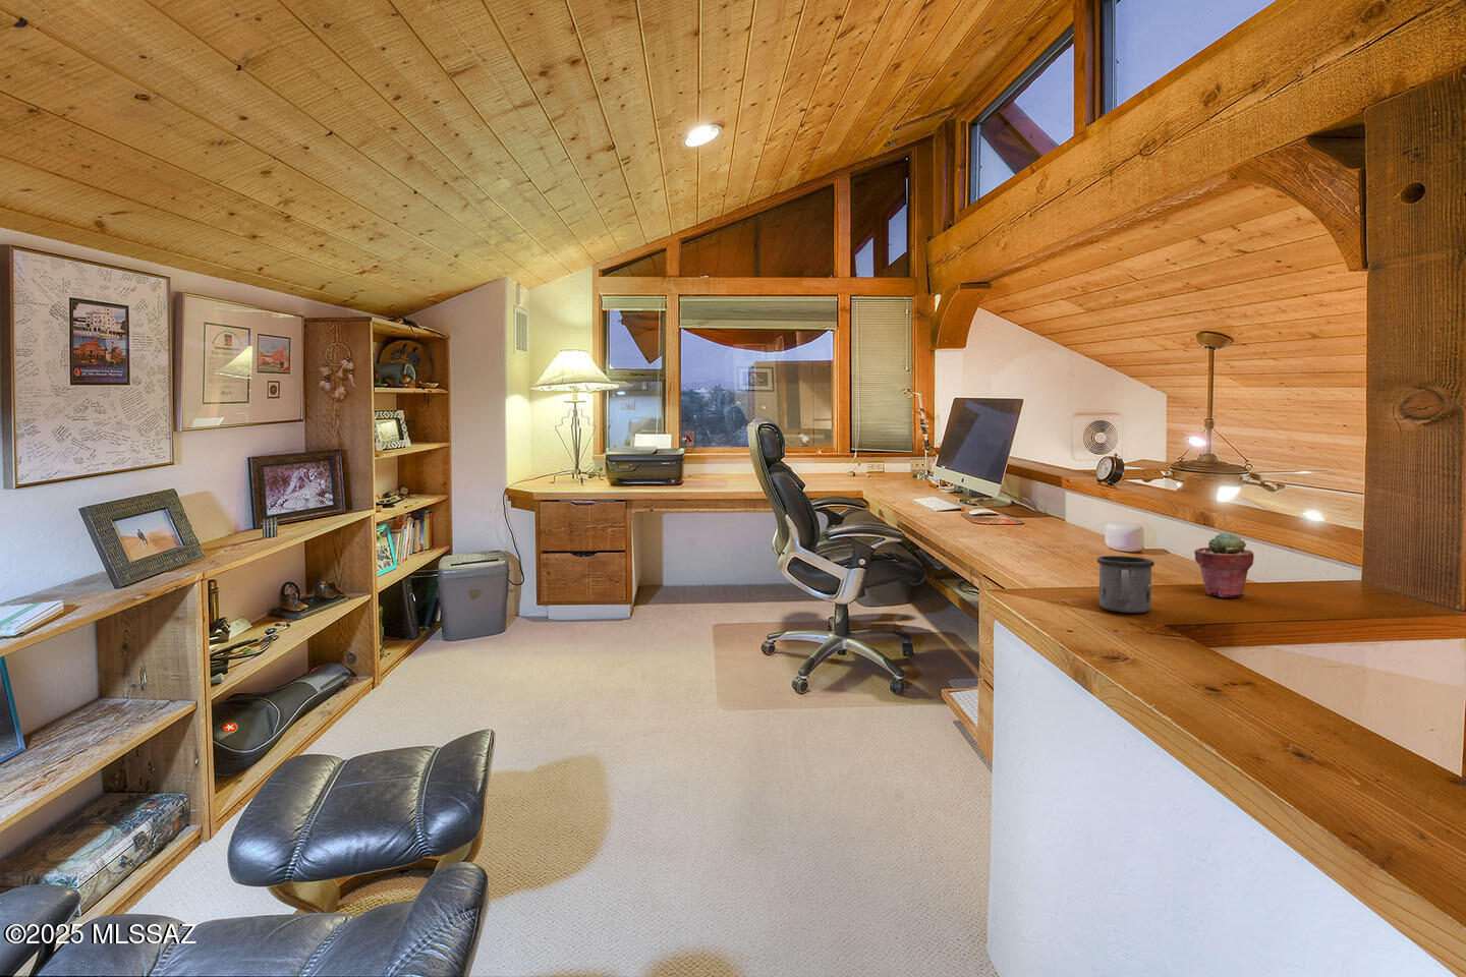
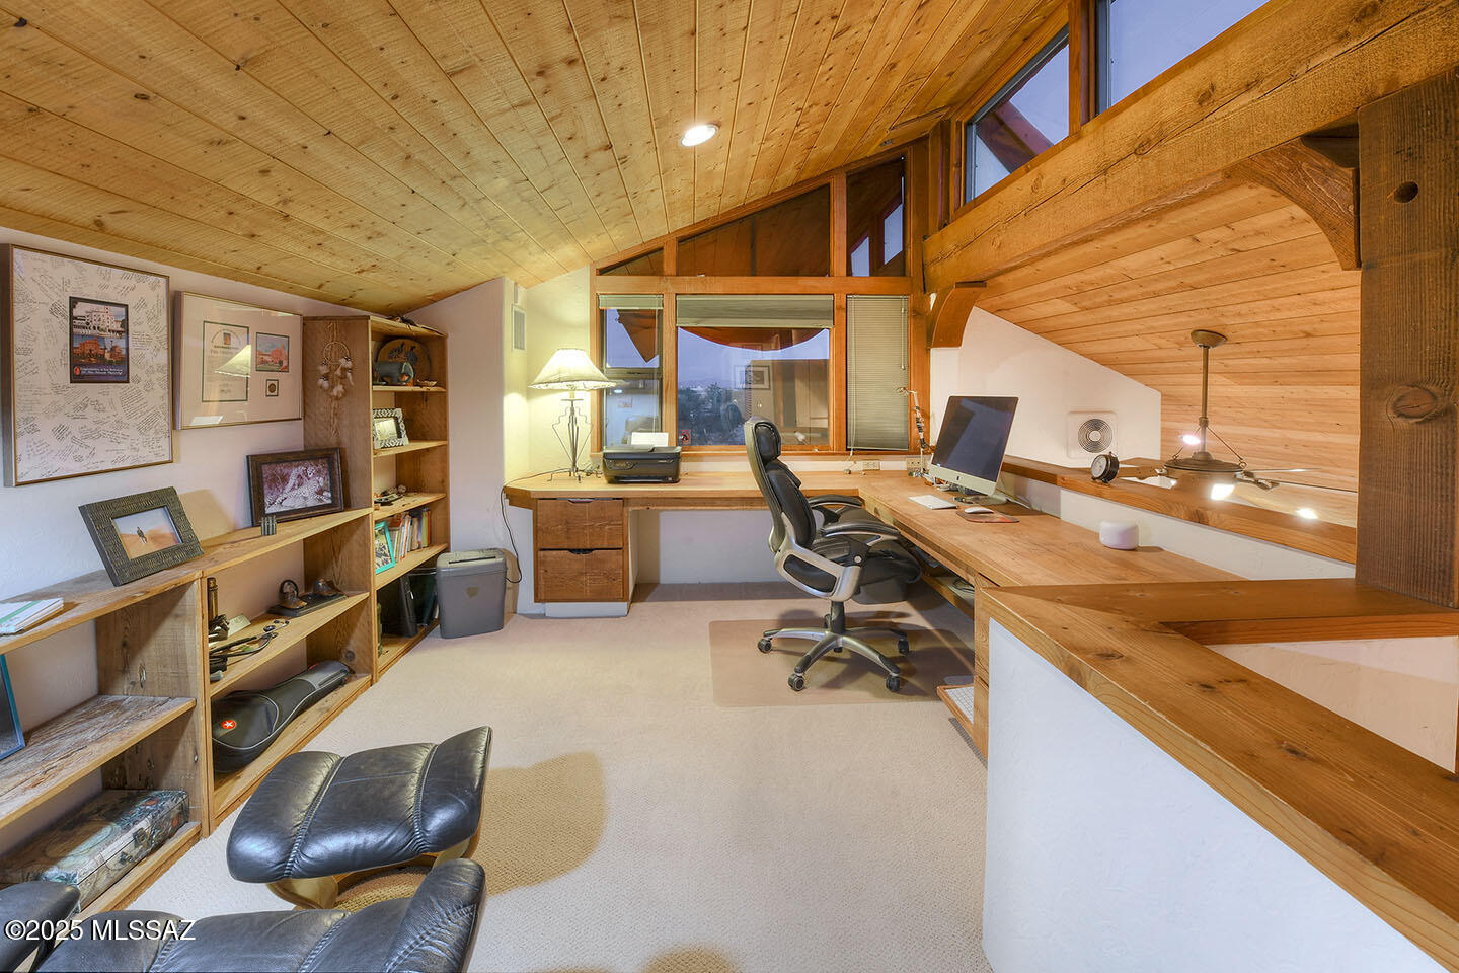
- potted succulent [1193,531,1255,599]
- mug [1096,555,1155,614]
